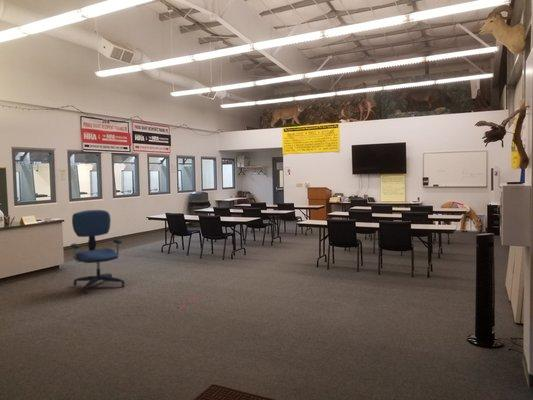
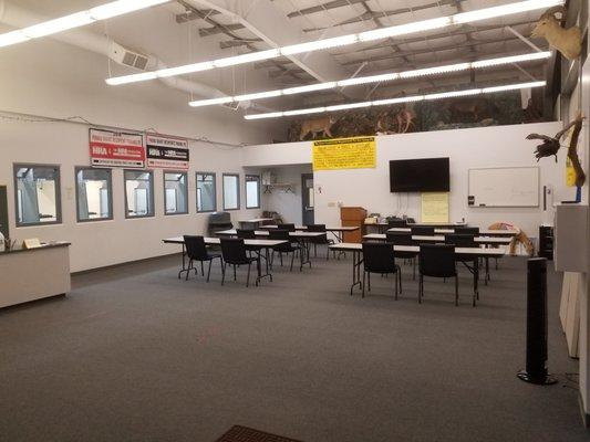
- office chair [70,209,125,294]
